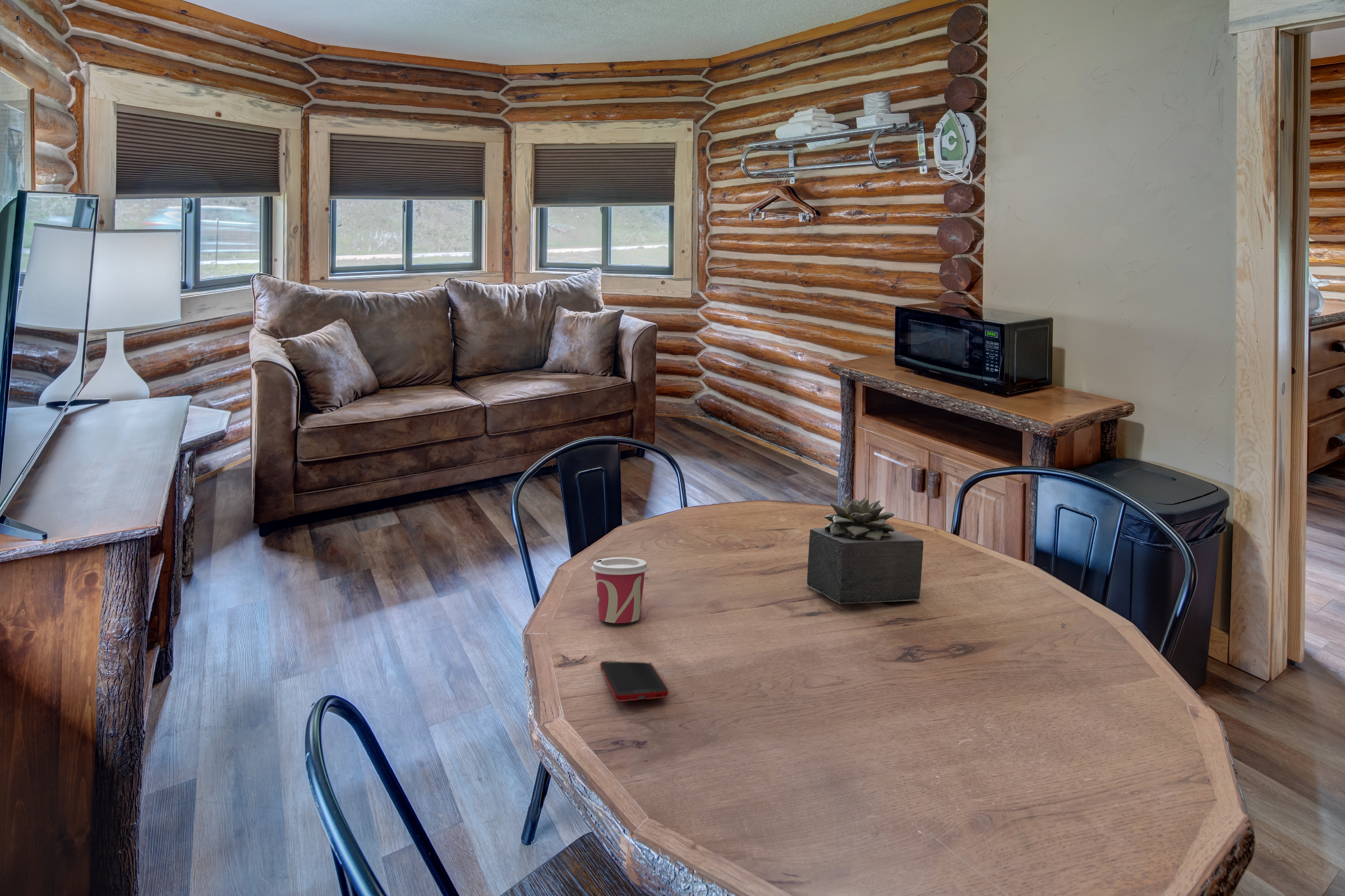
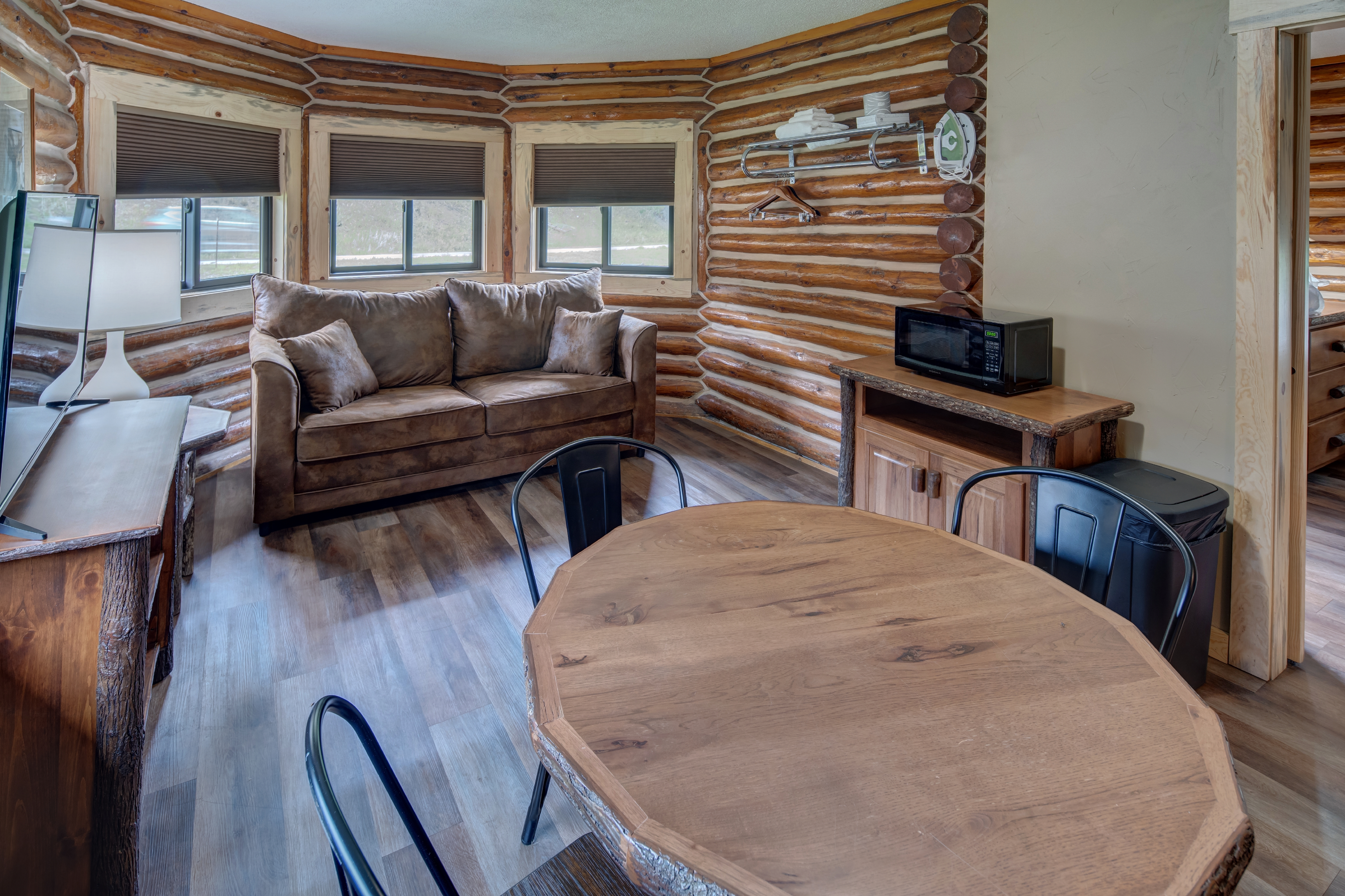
- cup [591,557,649,624]
- succulent plant [805,498,924,604]
- cell phone [600,660,669,702]
